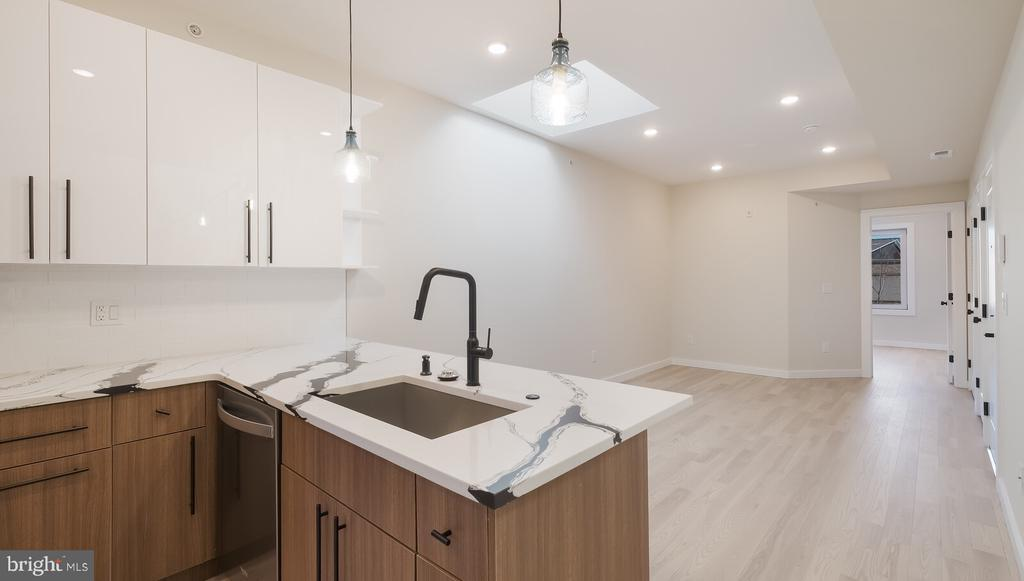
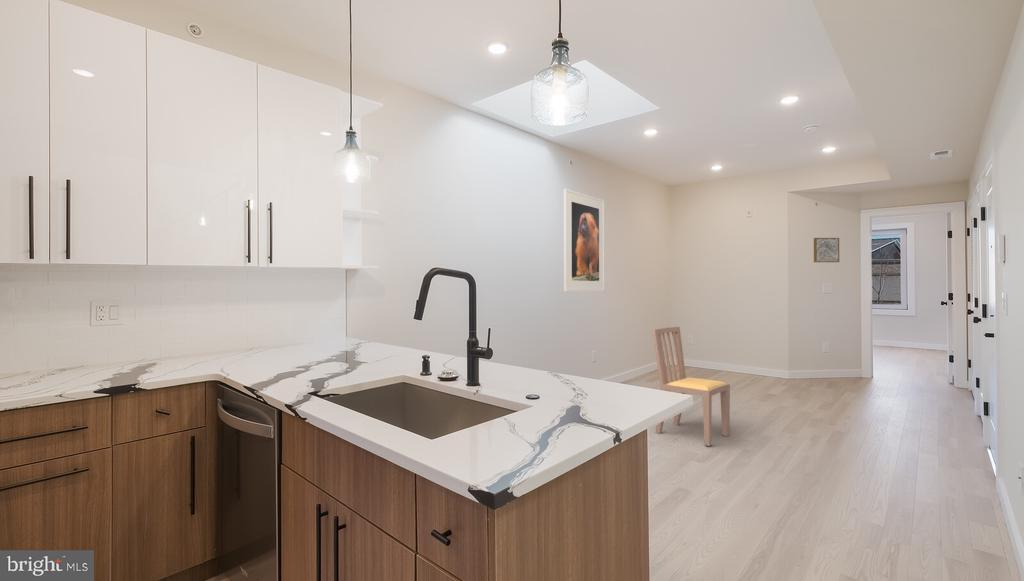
+ wall art [813,237,840,263]
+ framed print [563,188,606,292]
+ dining chair [651,326,731,447]
